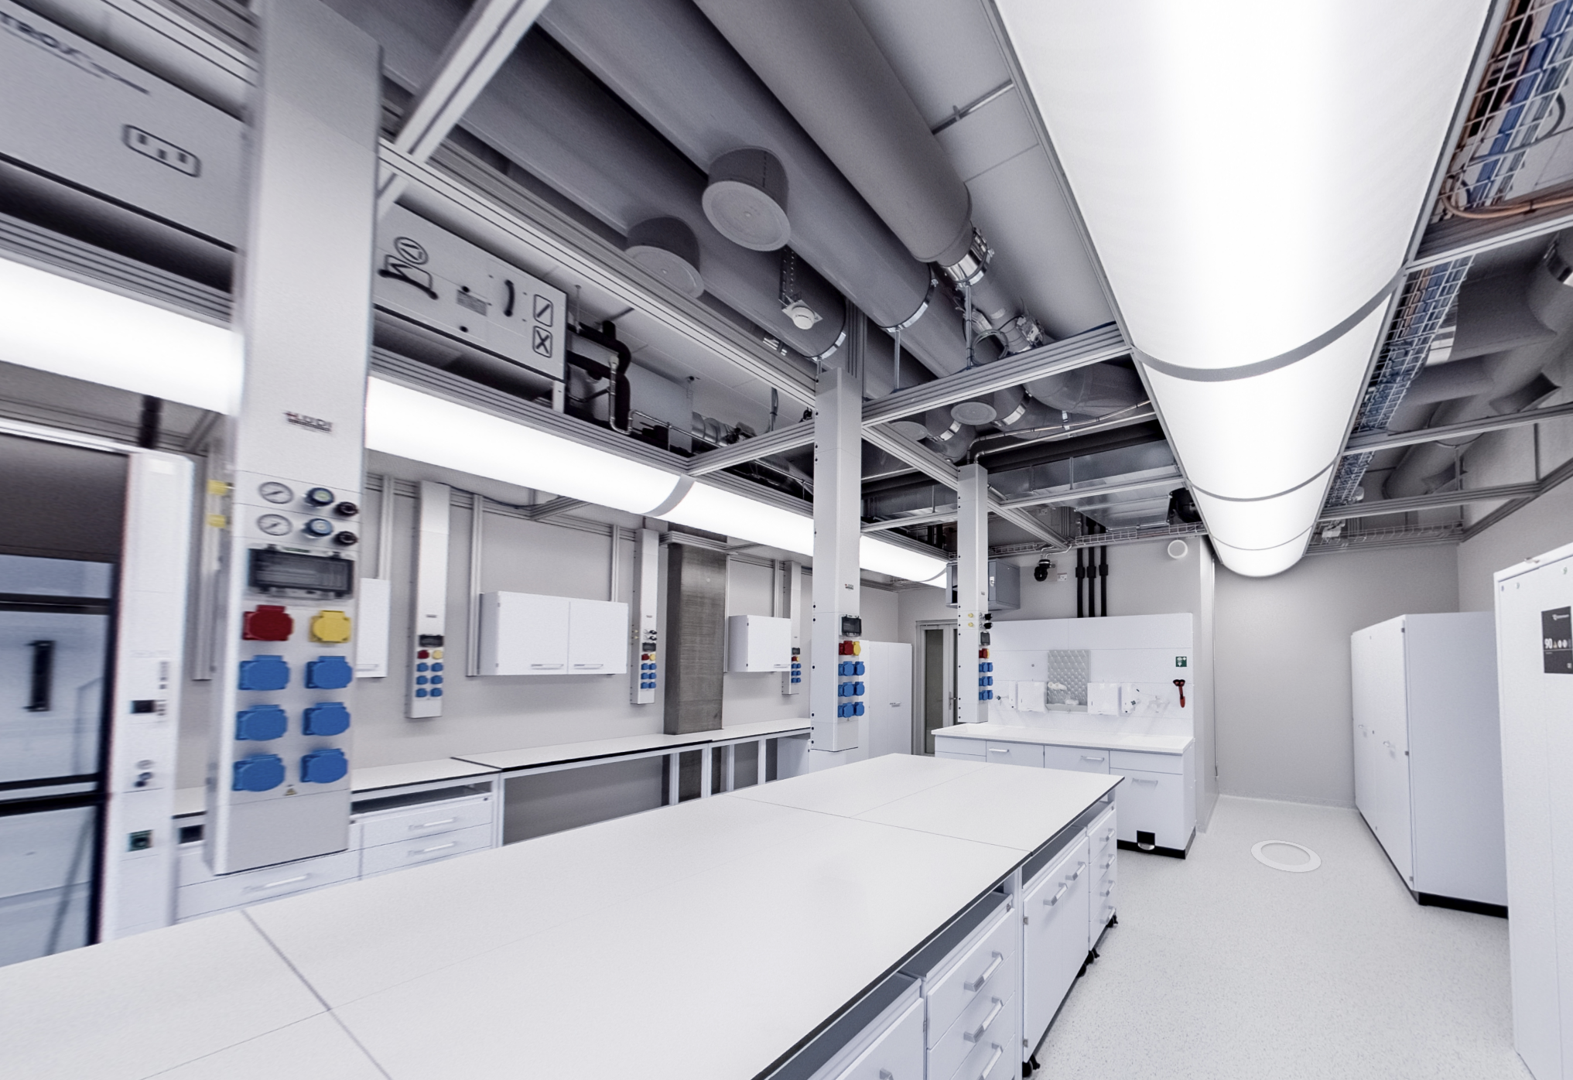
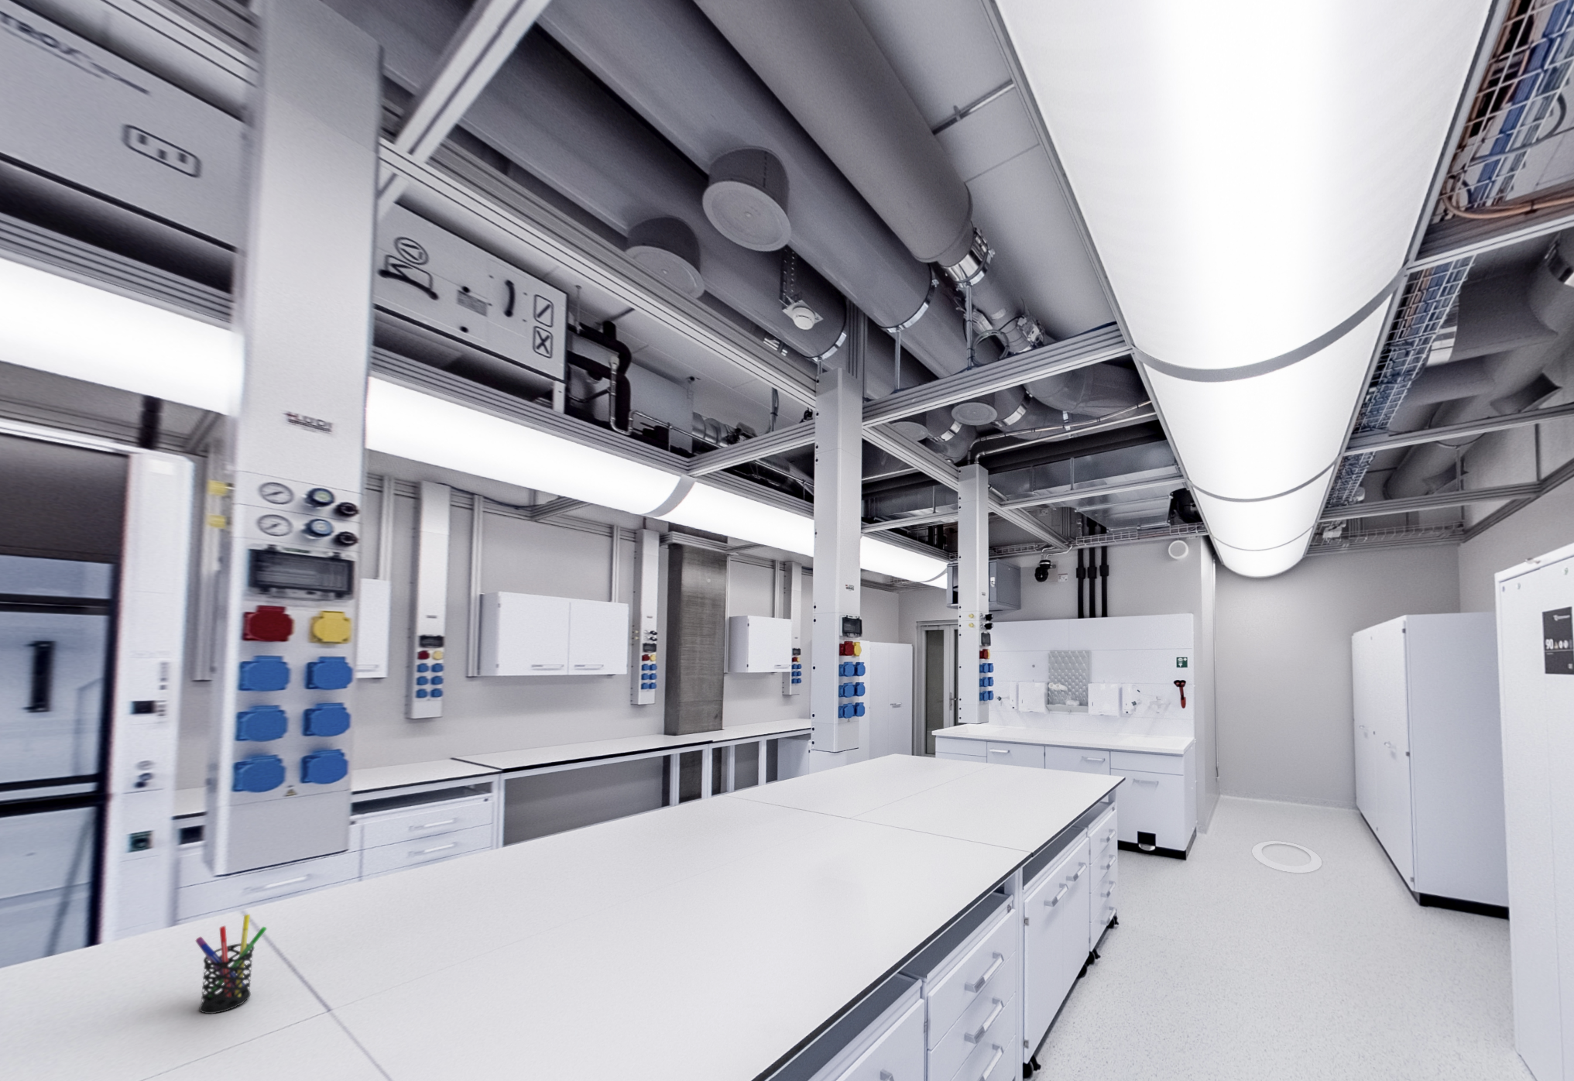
+ pen holder [195,914,268,1014]
